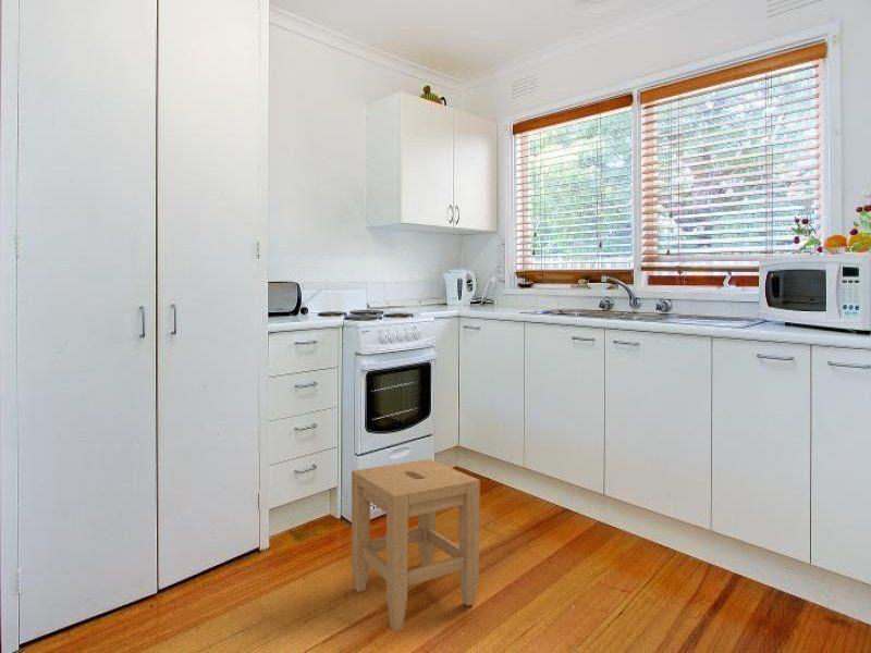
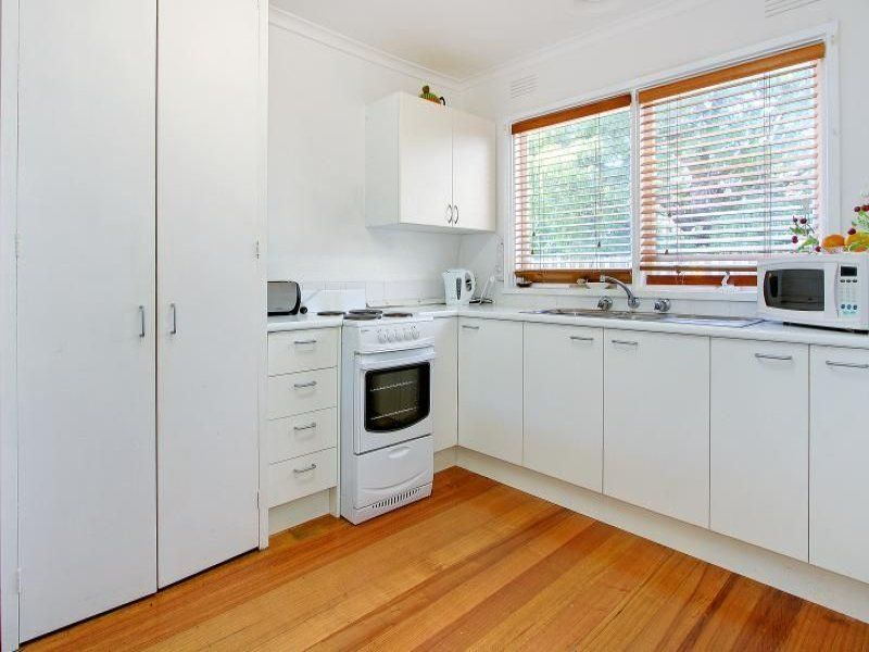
- stool [351,458,481,632]
